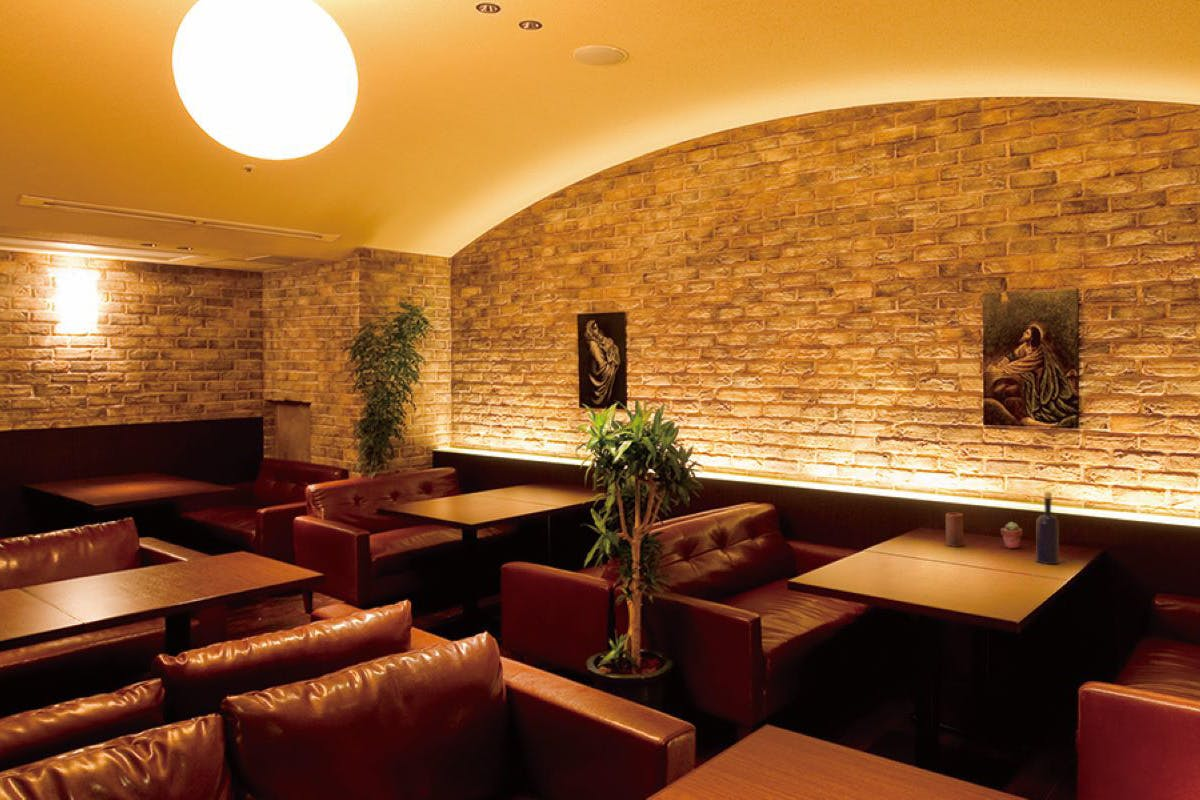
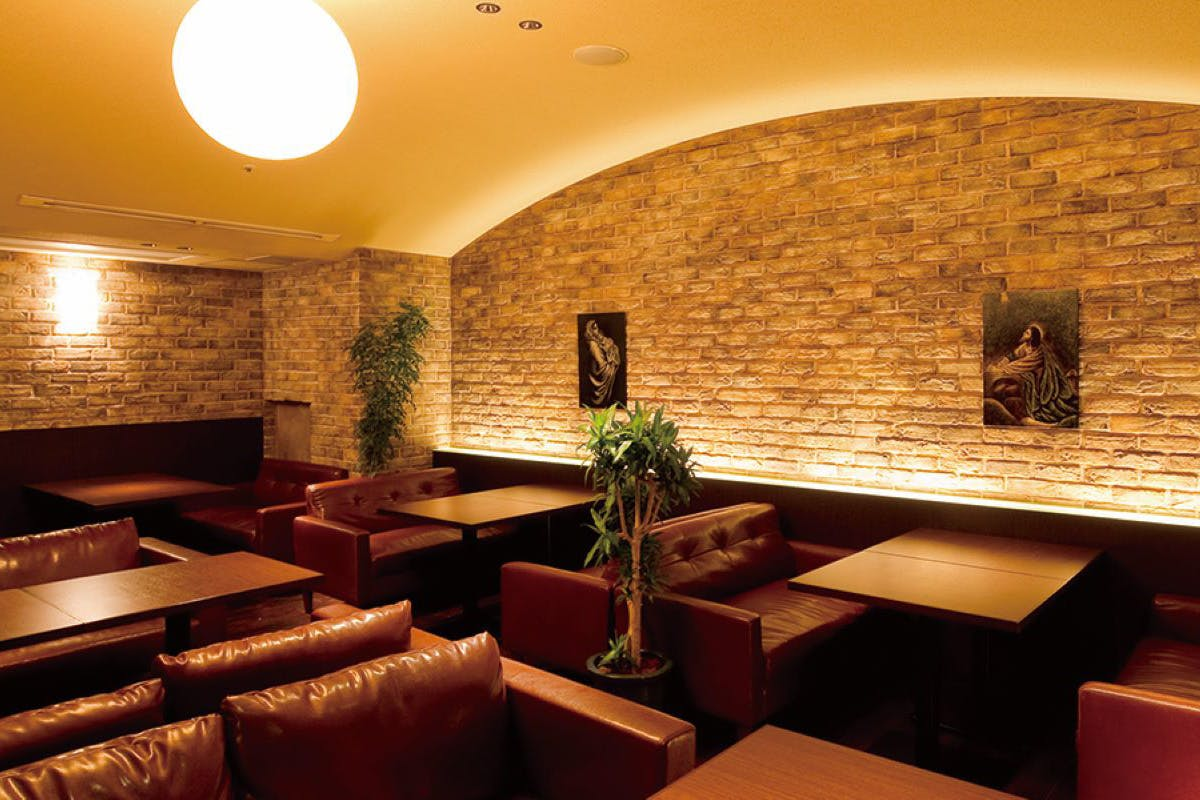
- potted succulent [999,521,1023,549]
- candle [945,512,964,548]
- bottle [1035,491,1060,565]
